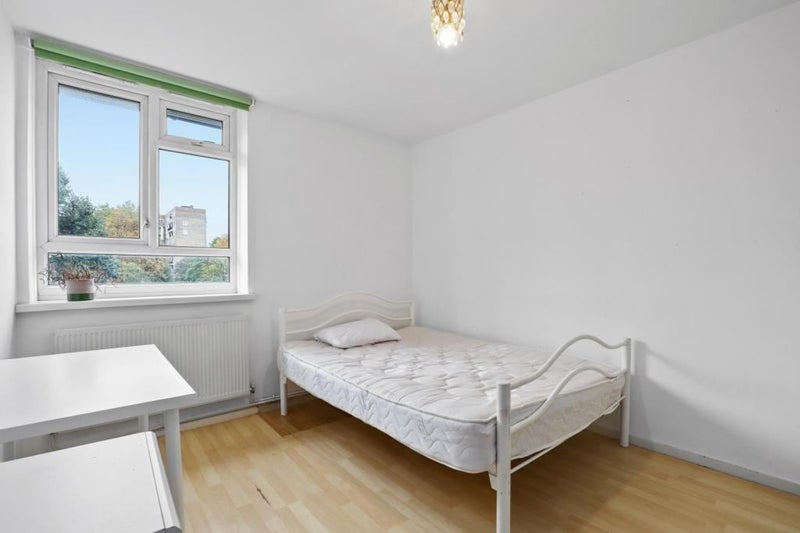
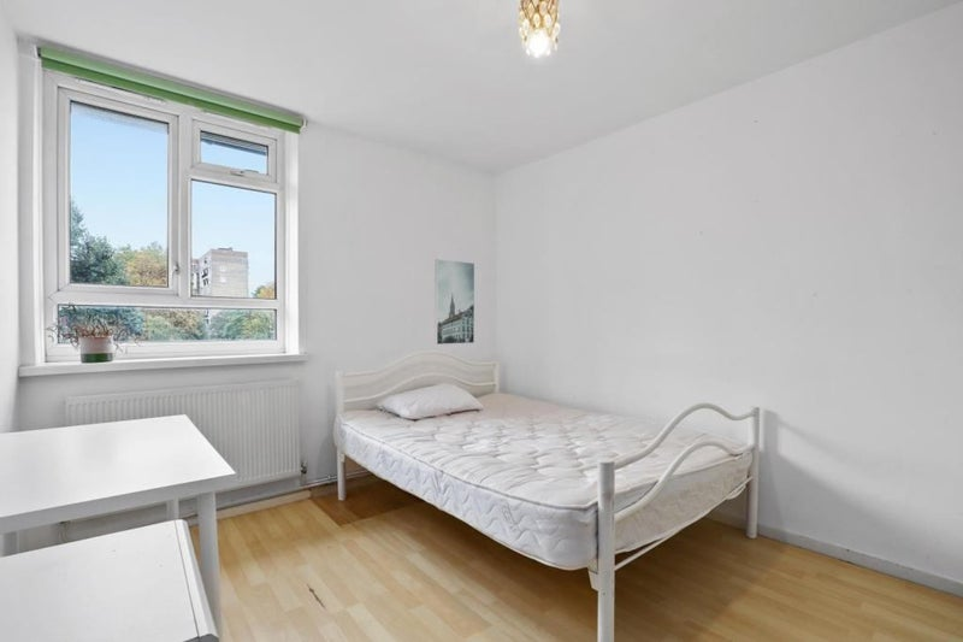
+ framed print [433,259,475,346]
